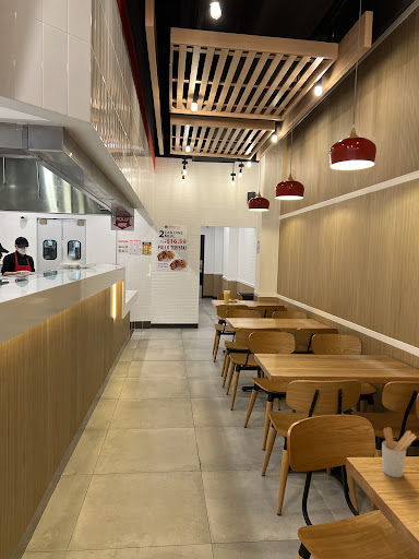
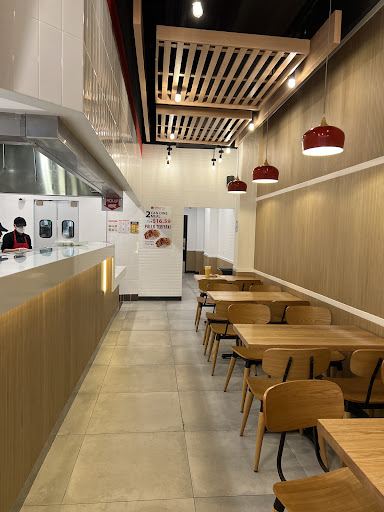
- utensil holder [381,426,418,478]
